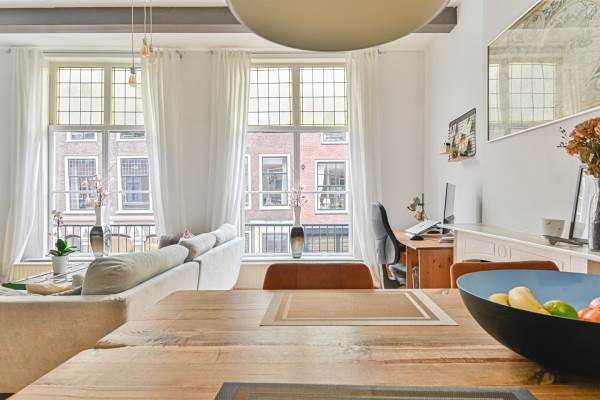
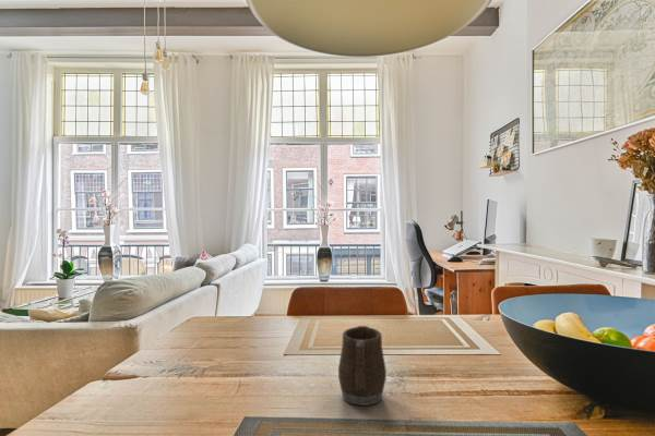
+ mug [337,325,388,407]
